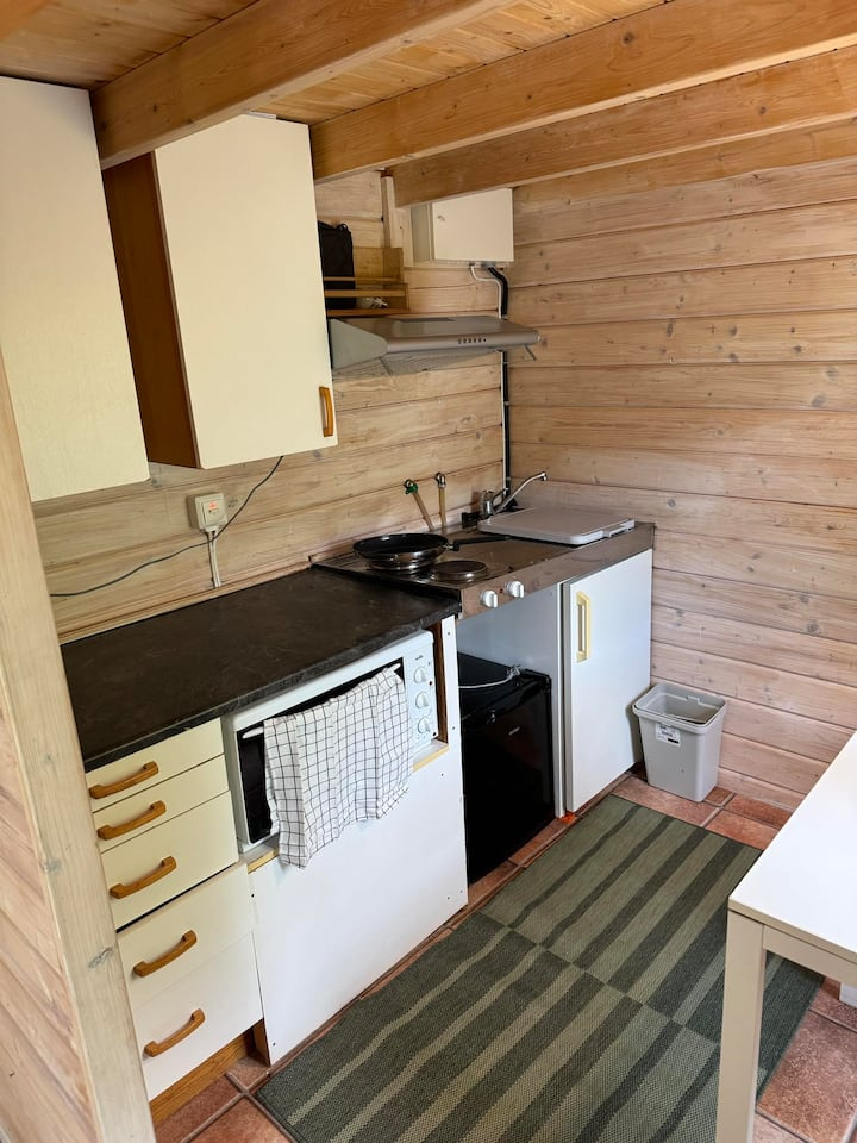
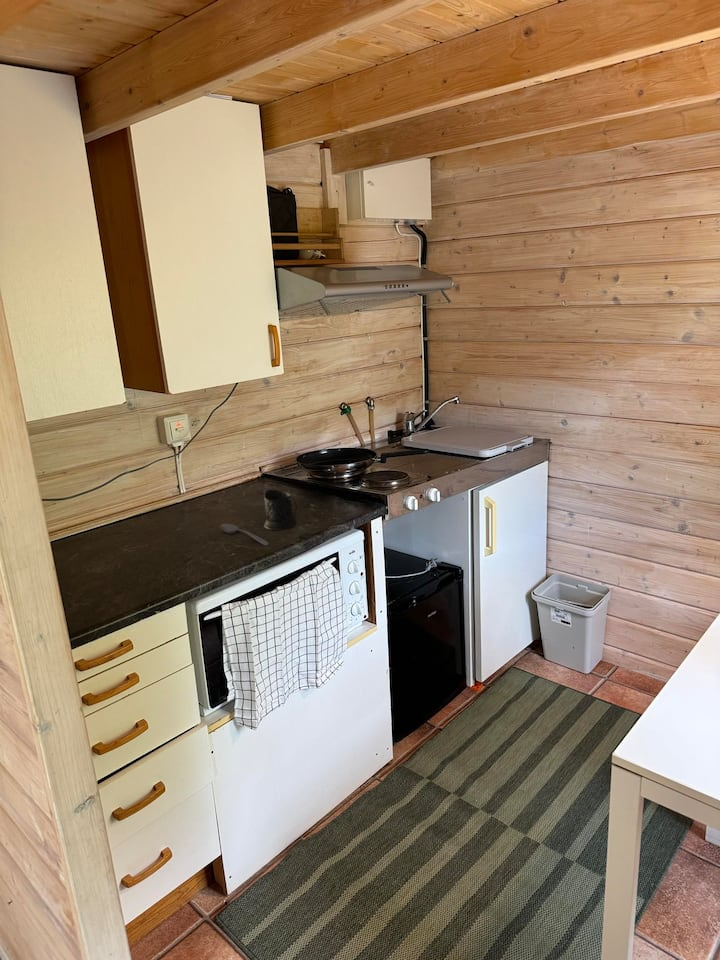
+ mug [263,488,298,531]
+ soupspoon [220,523,270,546]
